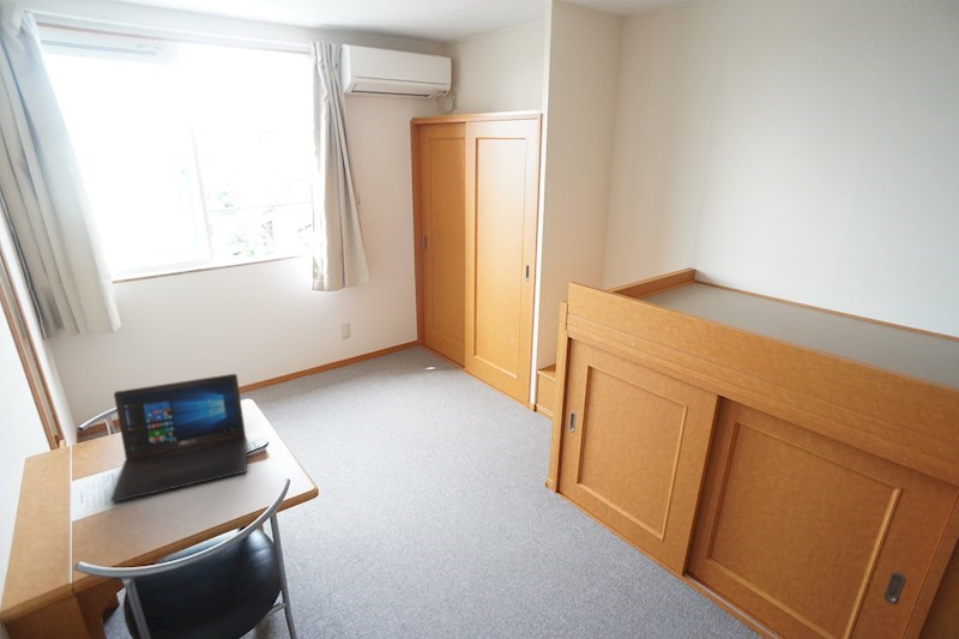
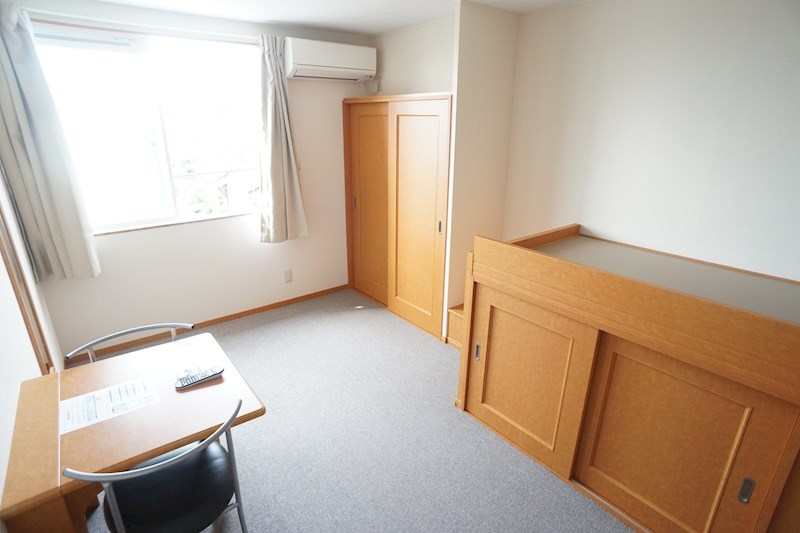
- laptop [109,373,248,504]
